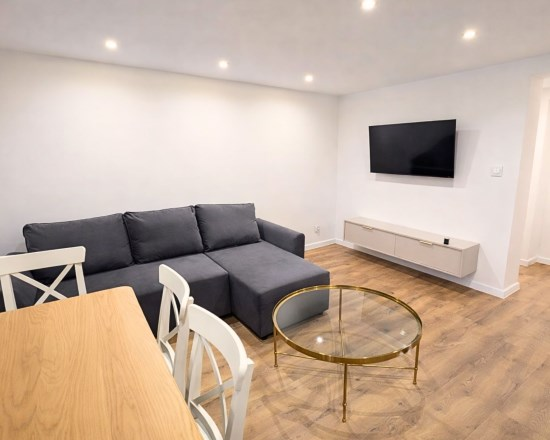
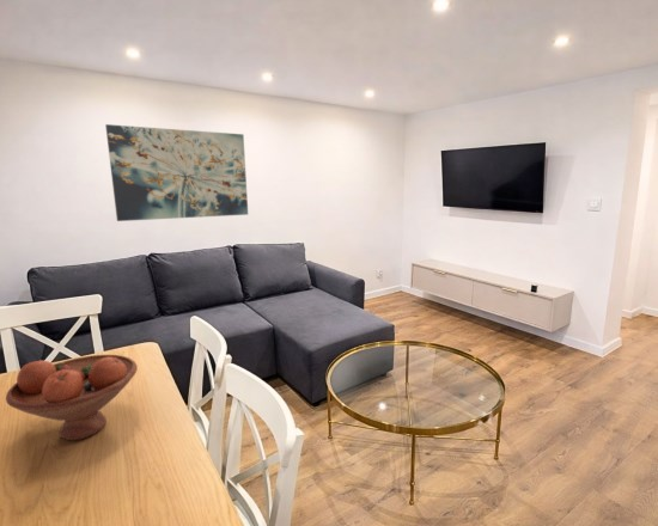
+ wall art [104,123,249,222]
+ fruit bowl [5,354,139,441]
